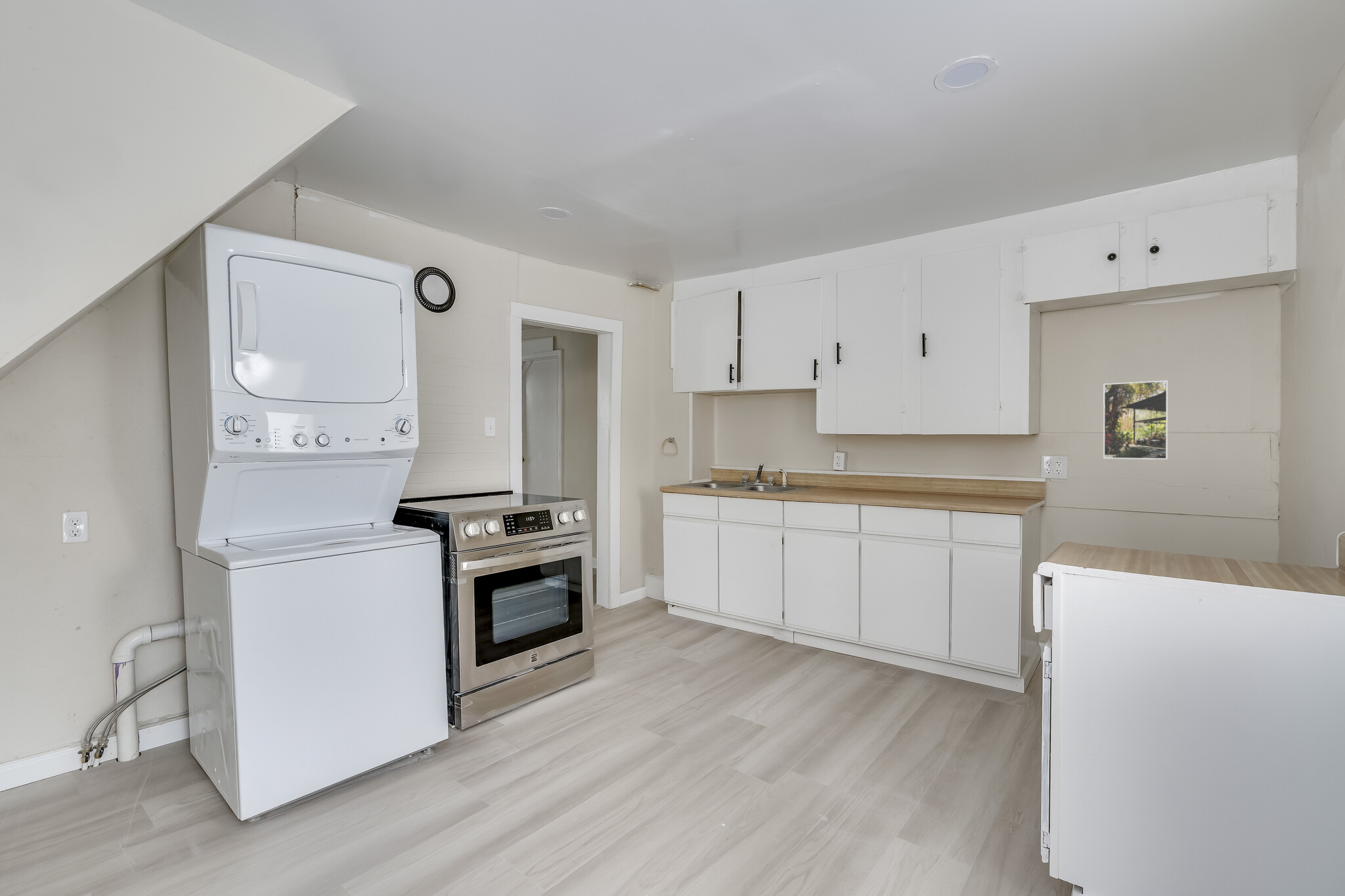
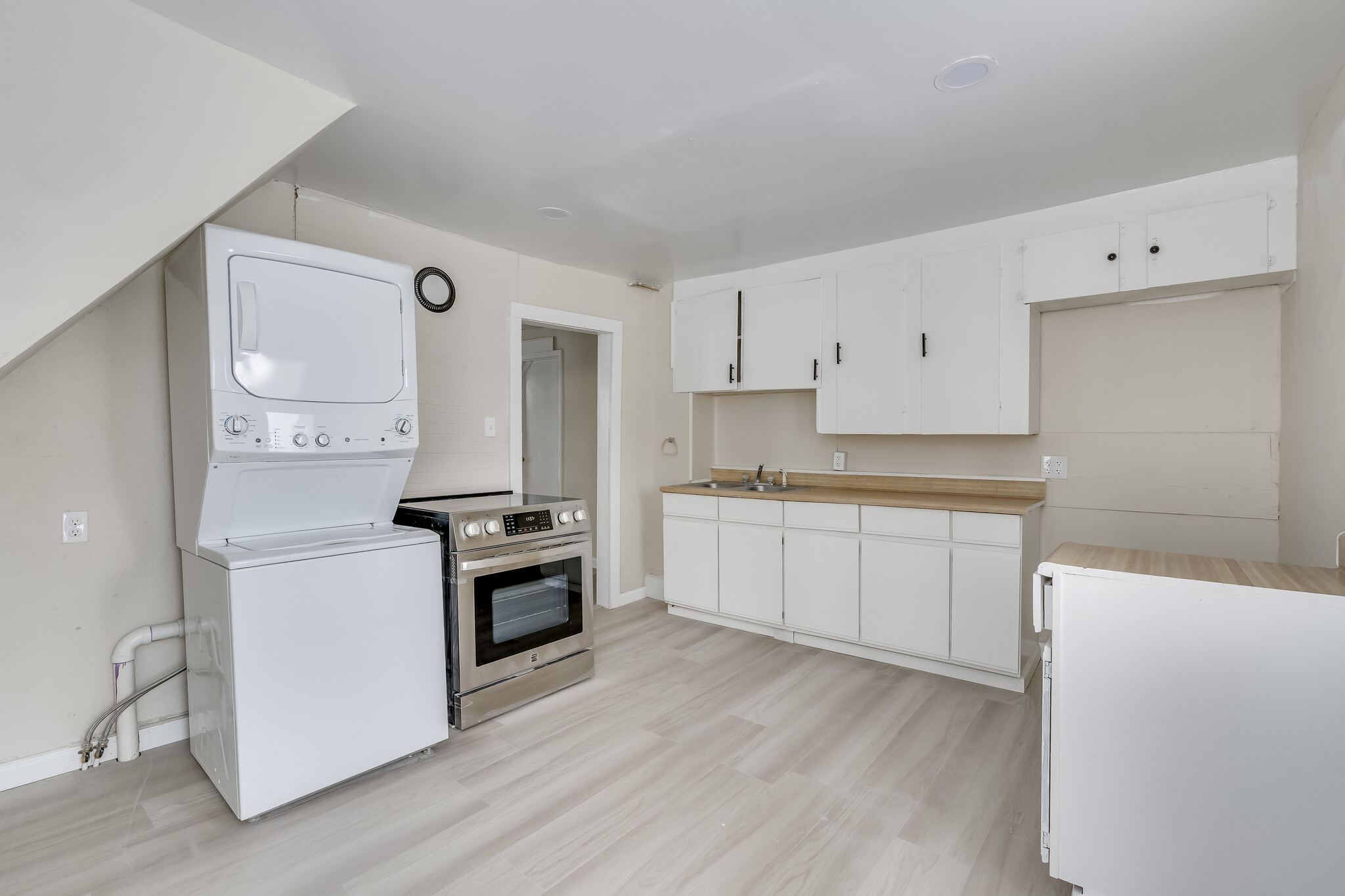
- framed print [1103,380,1168,460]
